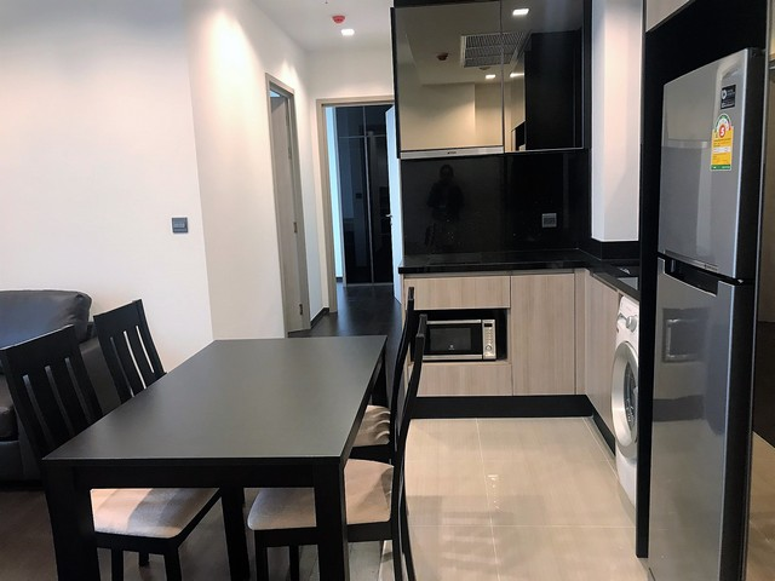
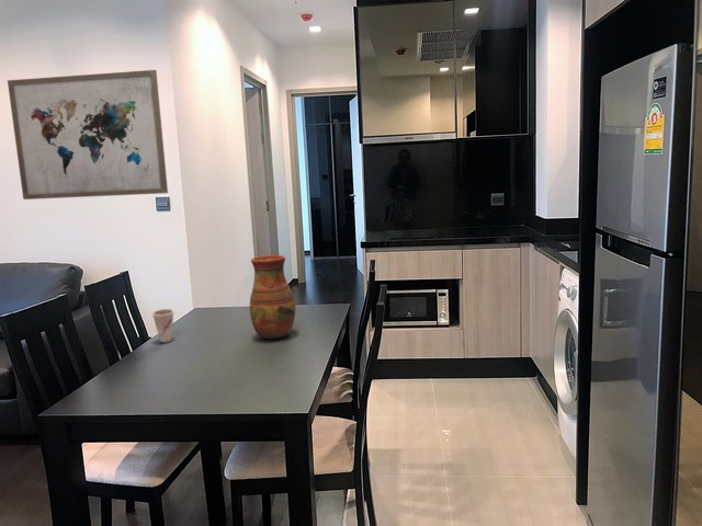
+ cup [151,308,176,344]
+ wall art [7,69,169,201]
+ vase [249,254,296,341]
